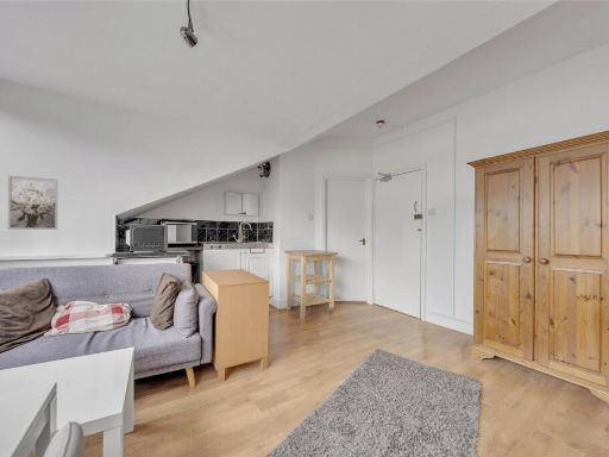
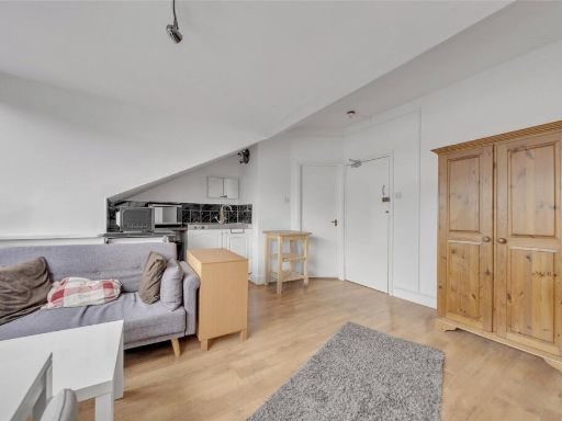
- wall art [7,175,59,231]
